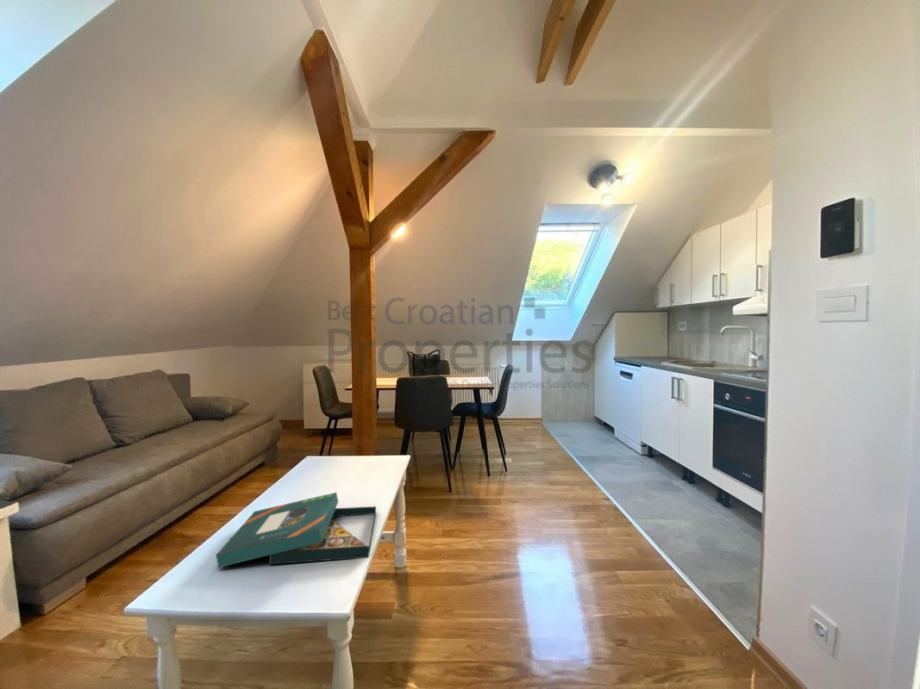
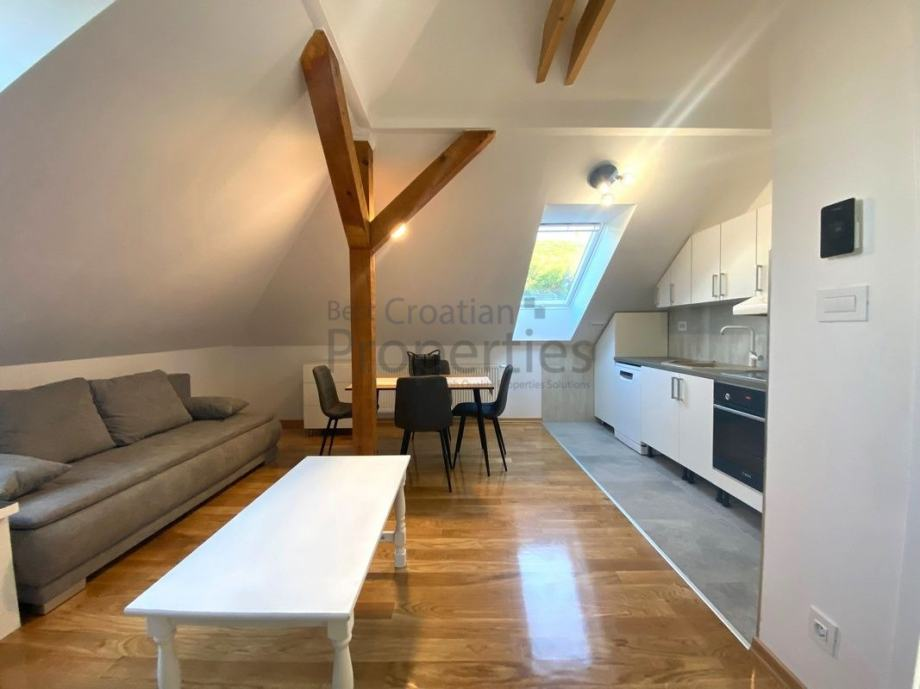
- board game [215,491,377,568]
